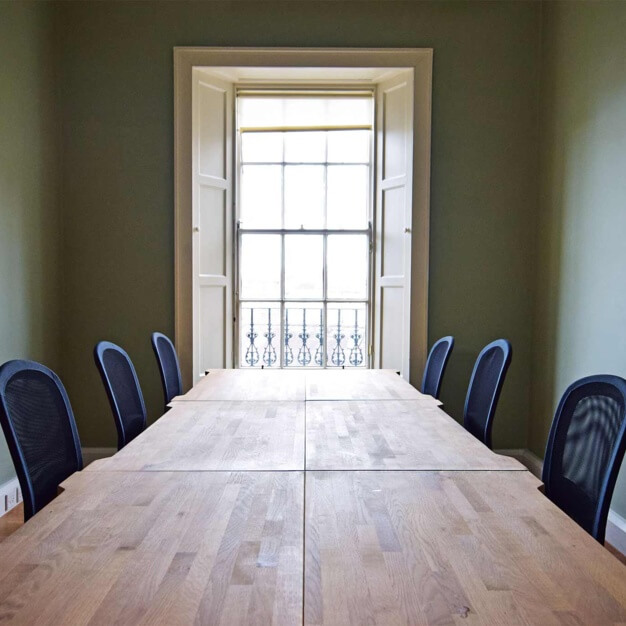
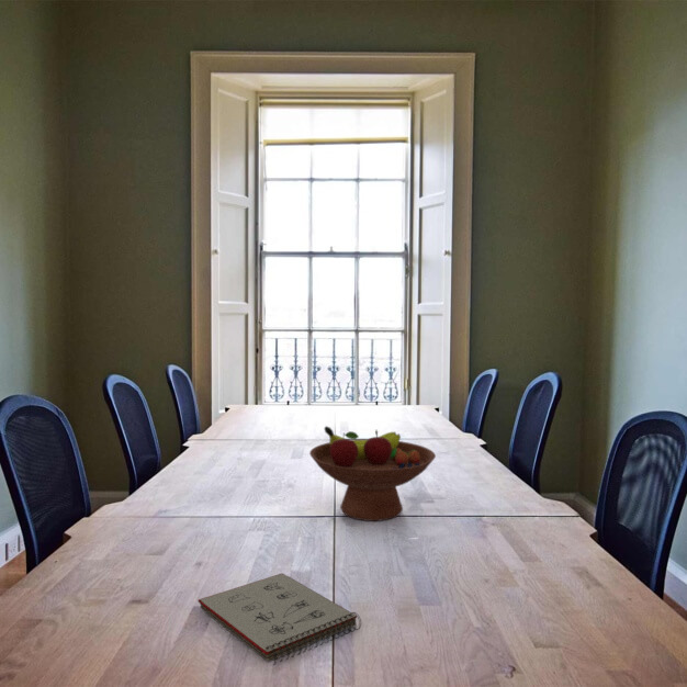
+ notepad [198,572,362,666]
+ fruit bowl [308,425,437,522]
